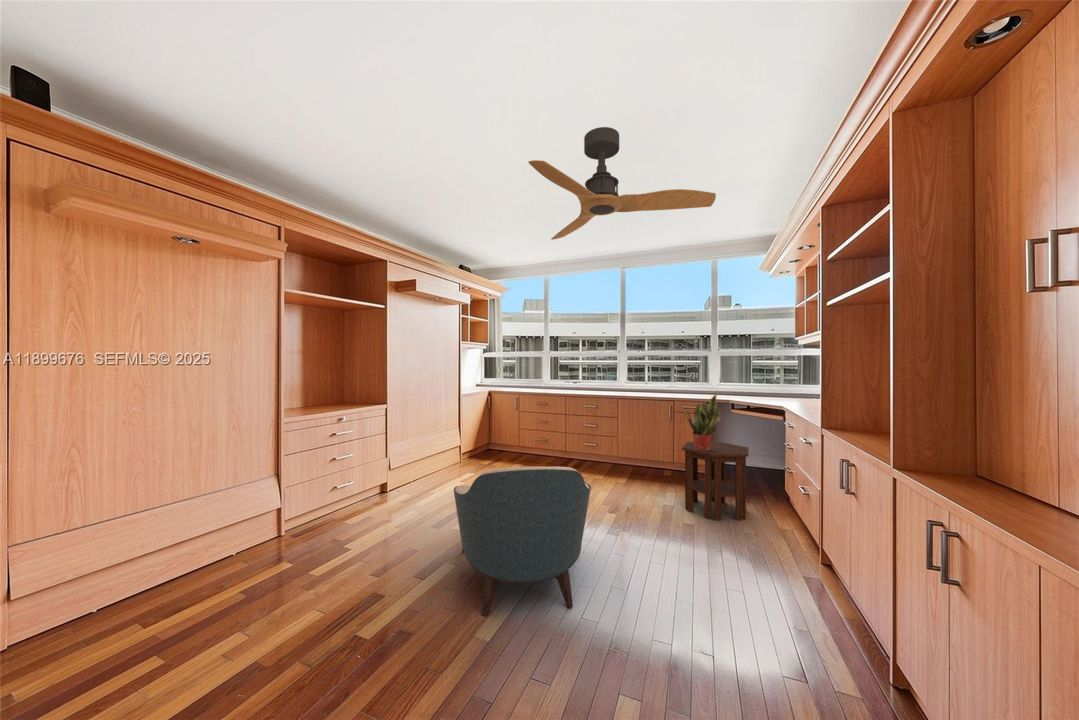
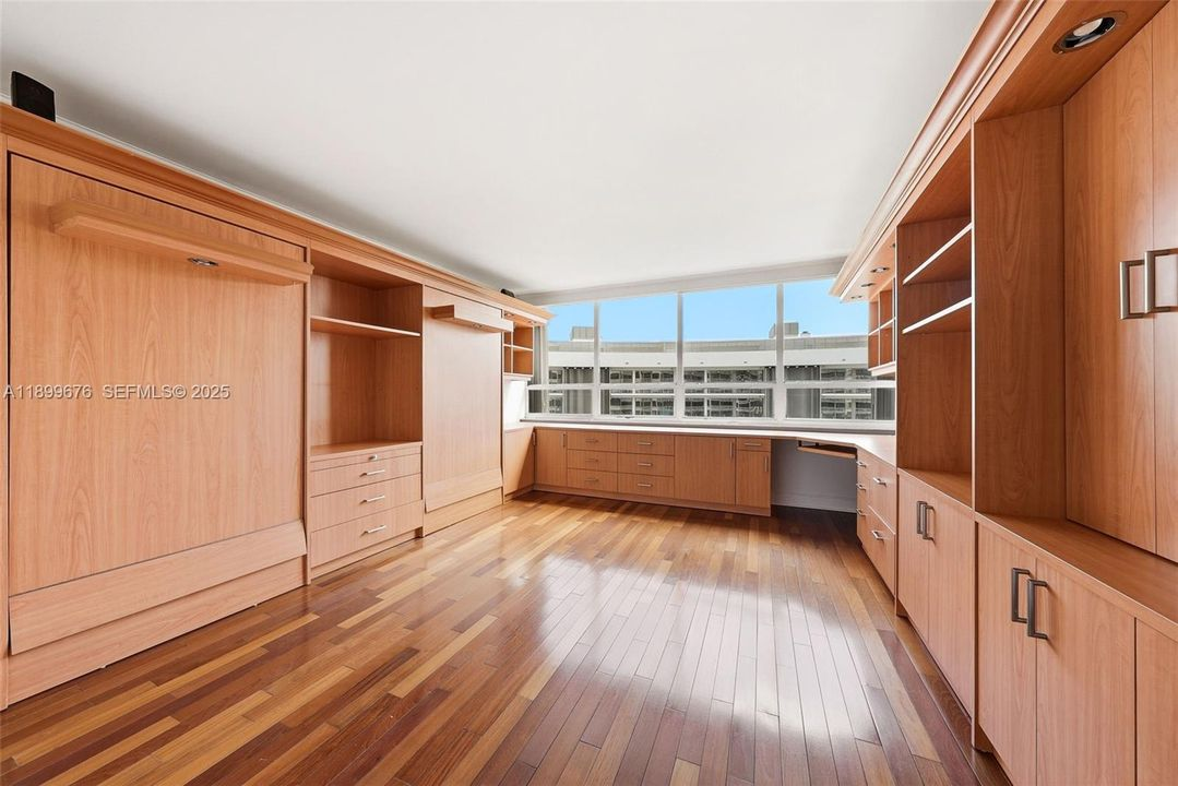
- ceiling fan [527,126,717,241]
- side table [681,441,750,521]
- potted plant [683,393,722,450]
- armchair [453,466,592,617]
